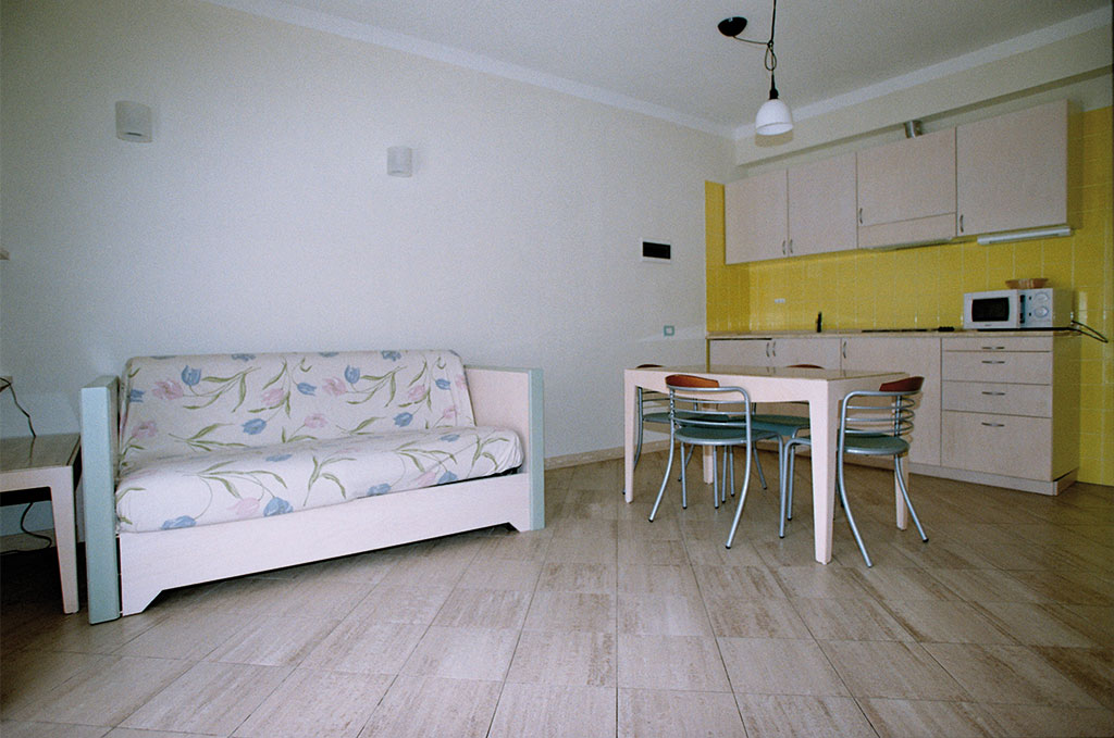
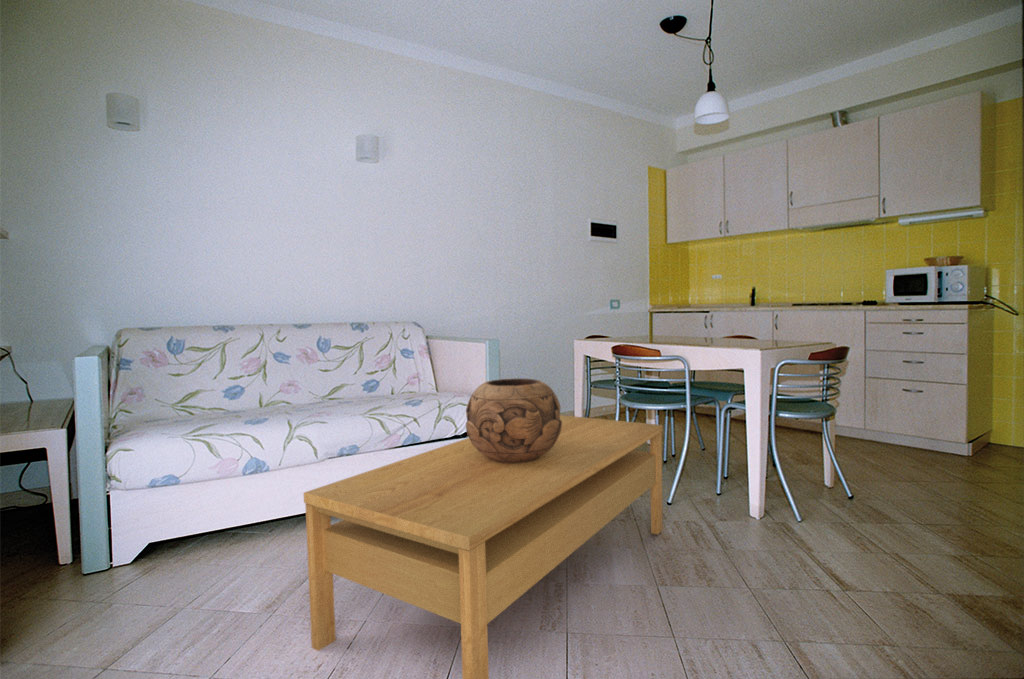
+ coffee table [302,414,664,679]
+ decorative bowl [465,377,562,464]
